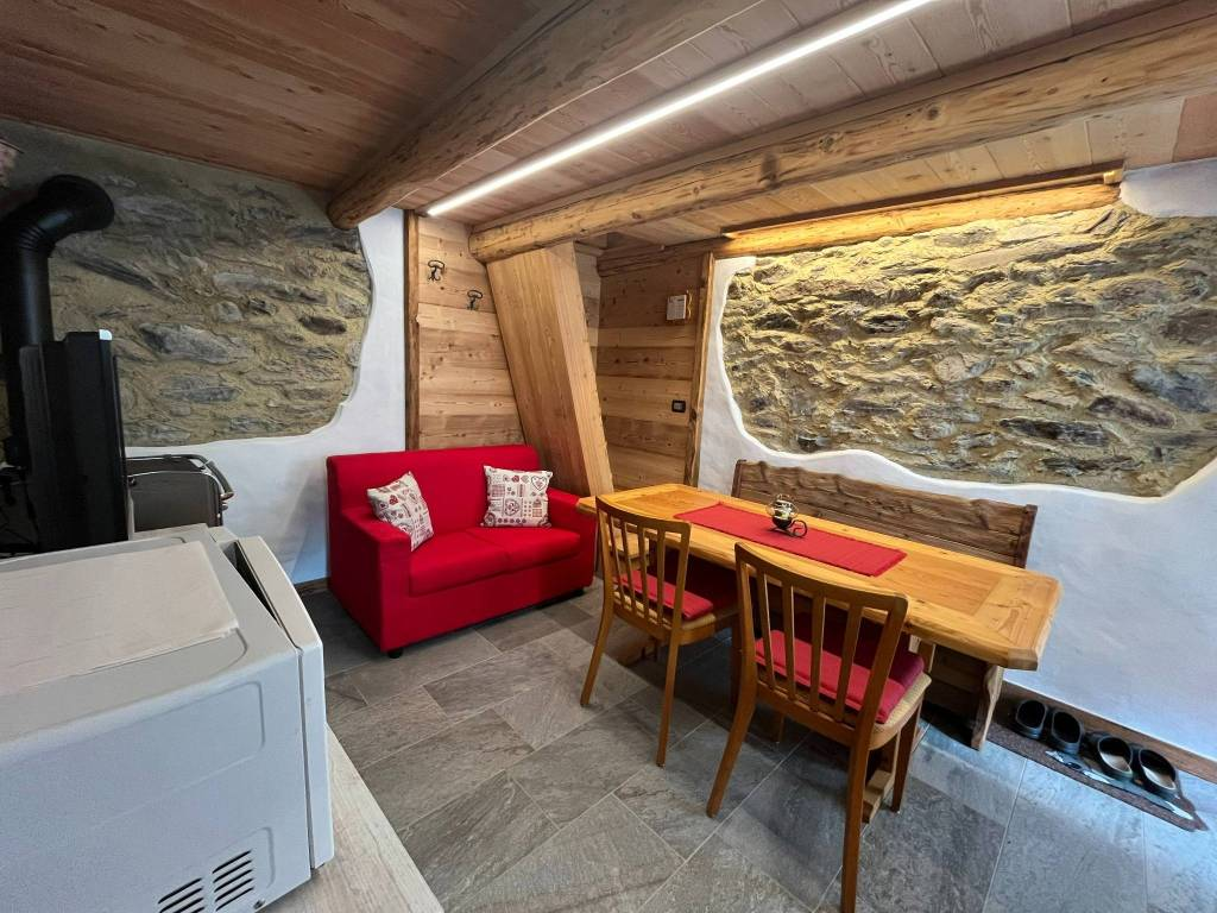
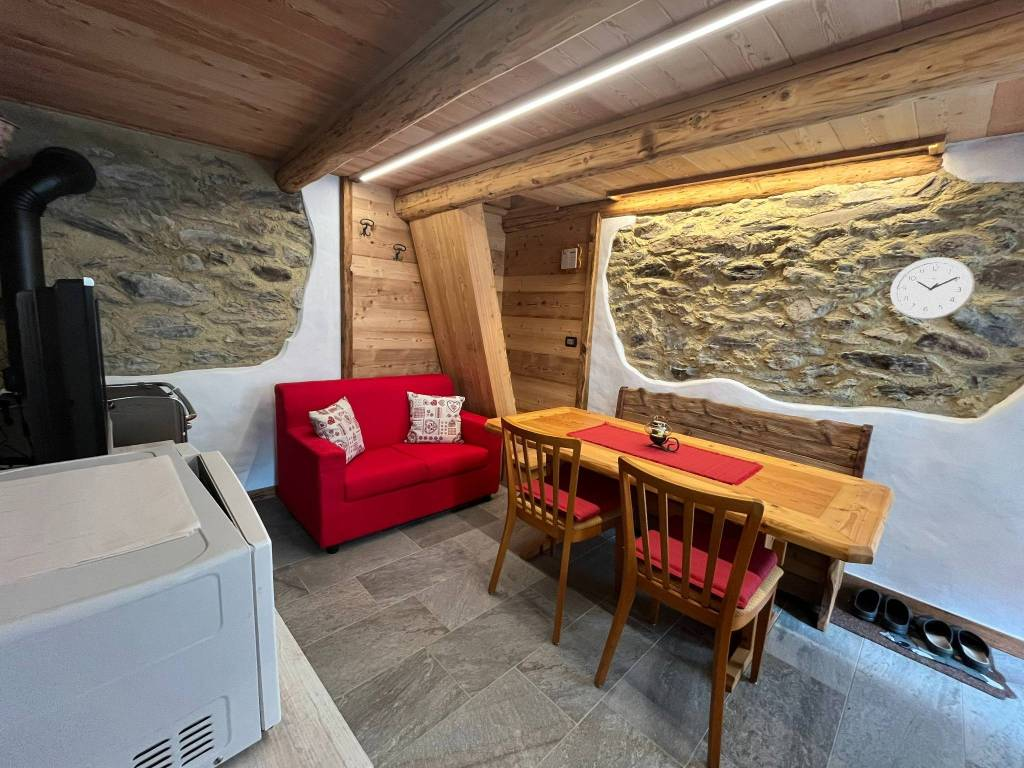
+ wall clock [889,256,976,321]
